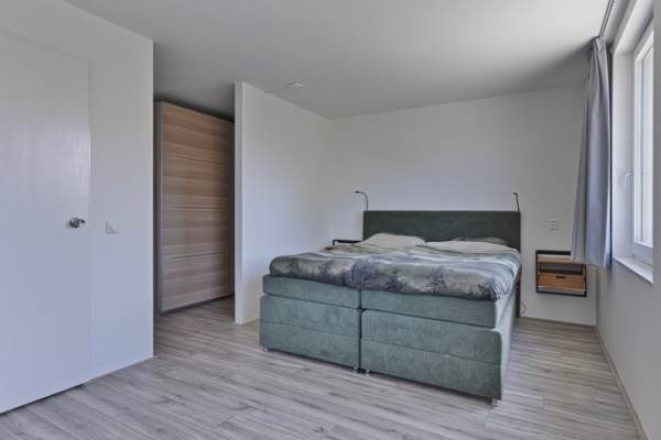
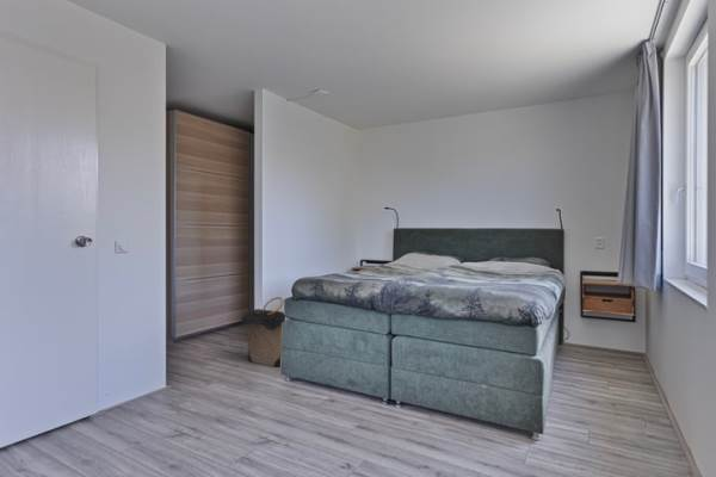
+ laundry hamper [239,296,286,368]
